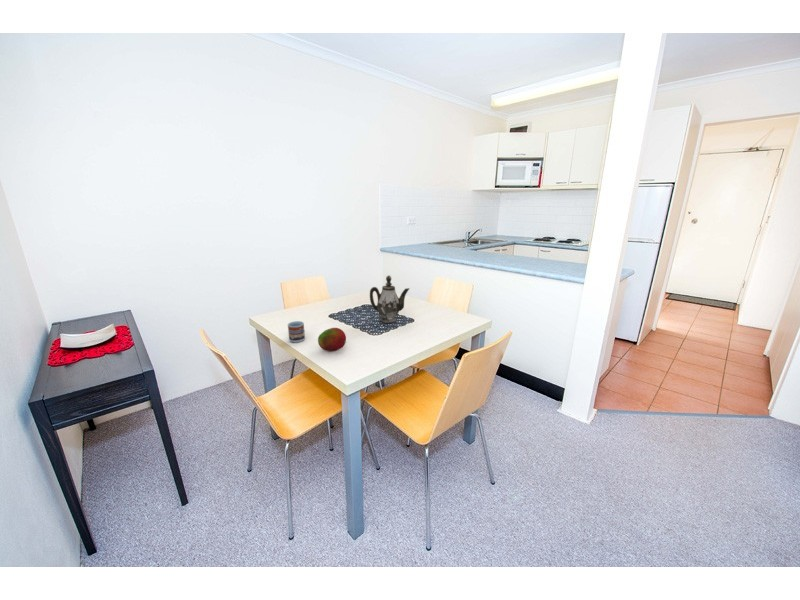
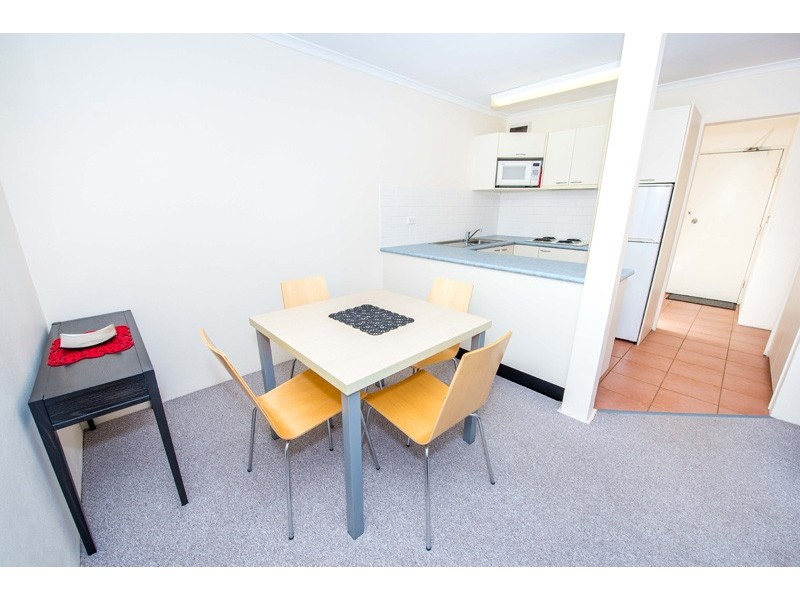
- fruit [317,327,347,352]
- teapot [369,274,411,324]
- cup [287,320,306,343]
